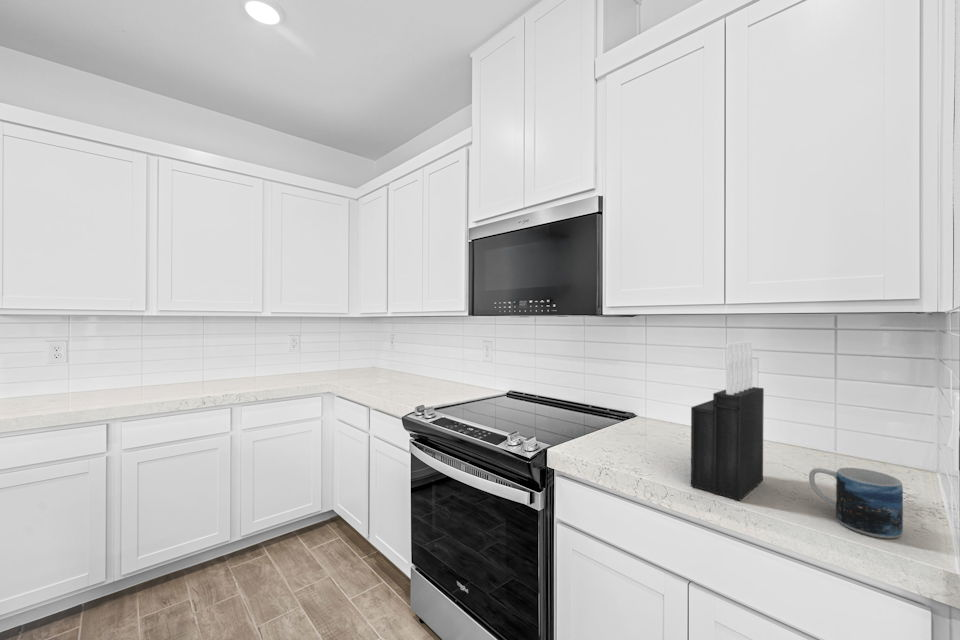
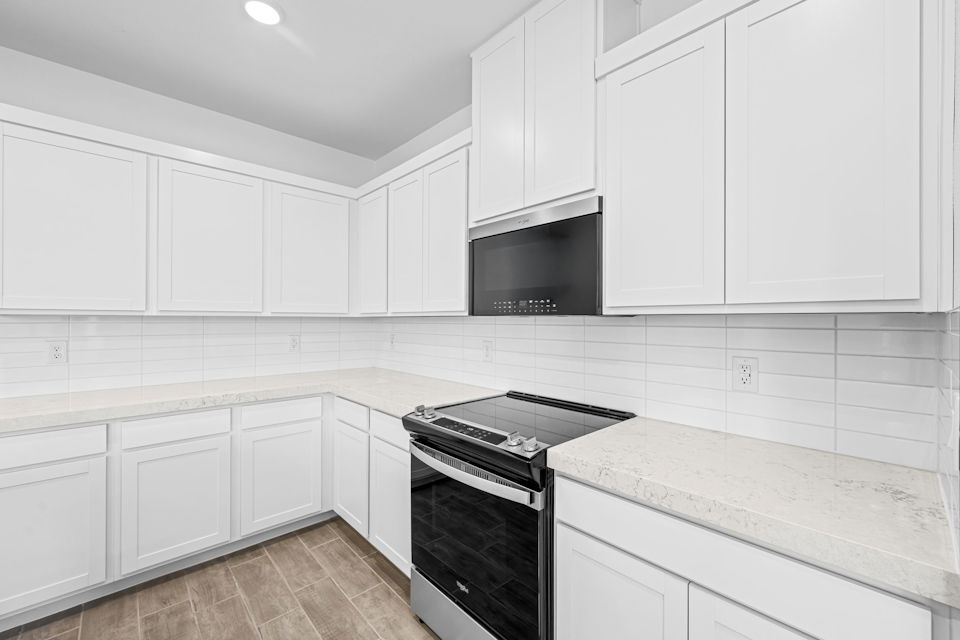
- knife block [690,340,765,502]
- mug [808,467,904,539]
